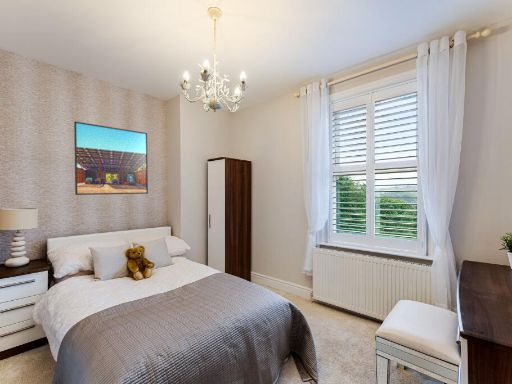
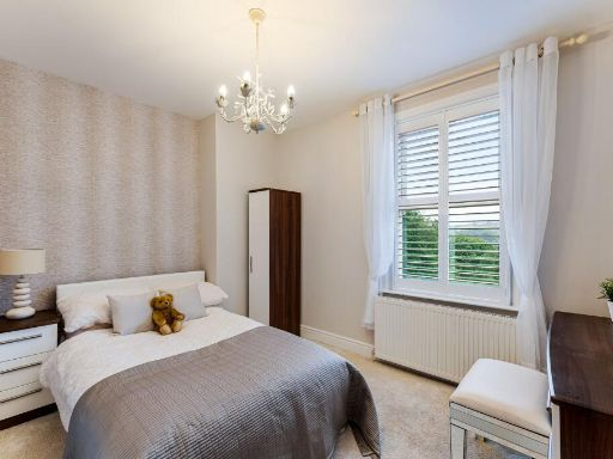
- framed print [73,121,149,196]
